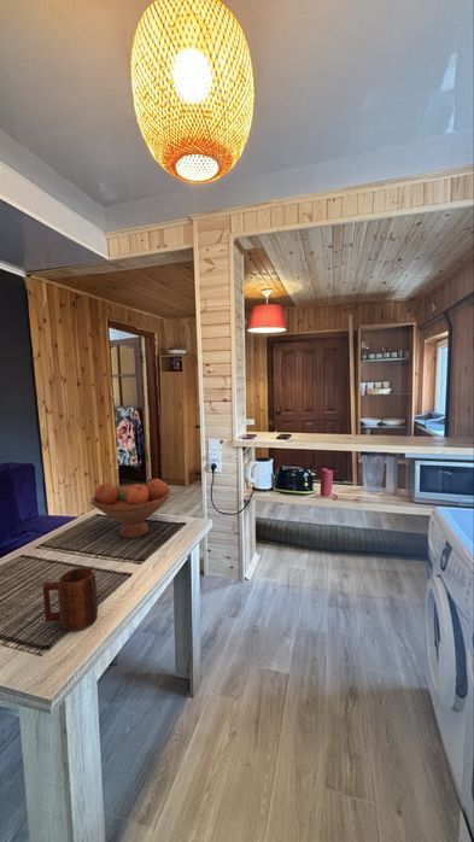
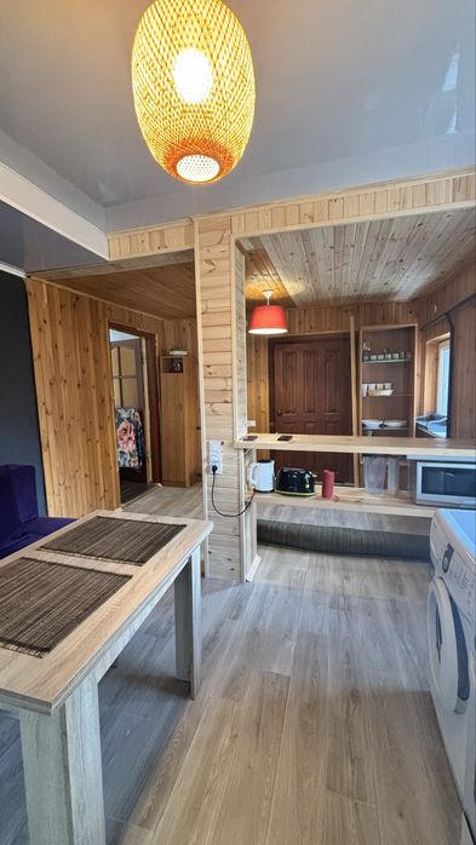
- fruit bowl [90,478,172,539]
- mug [42,567,99,632]
